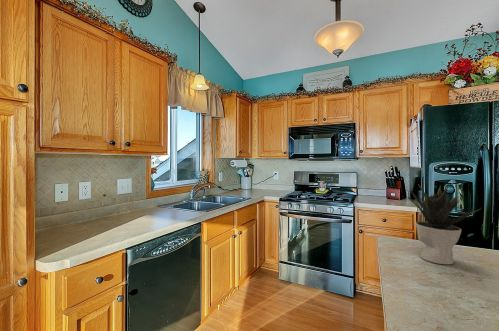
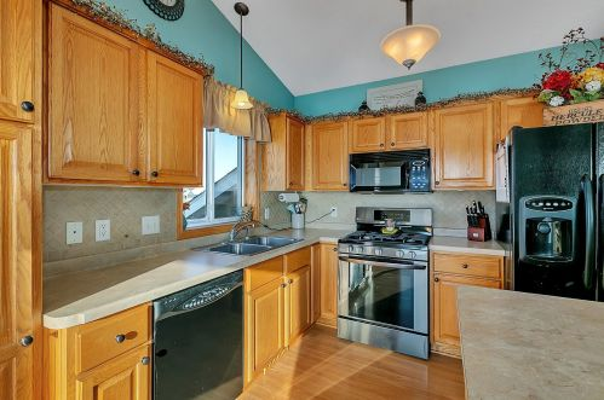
- potted plant [412,183,481,265]
